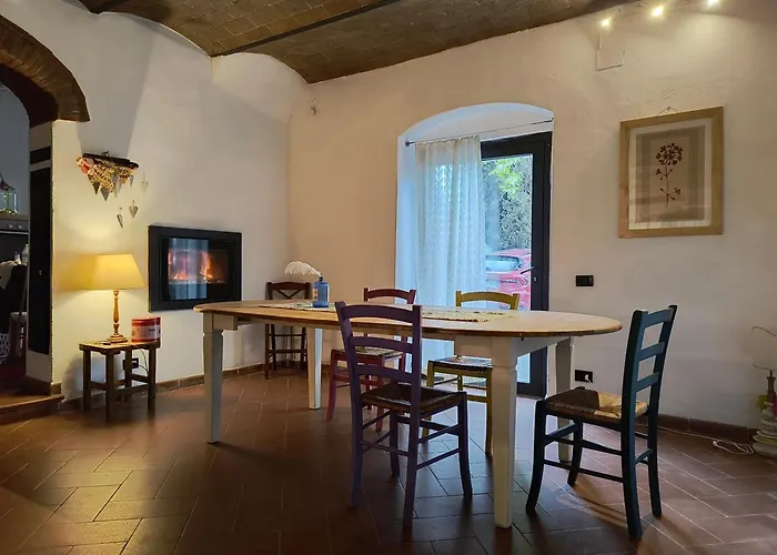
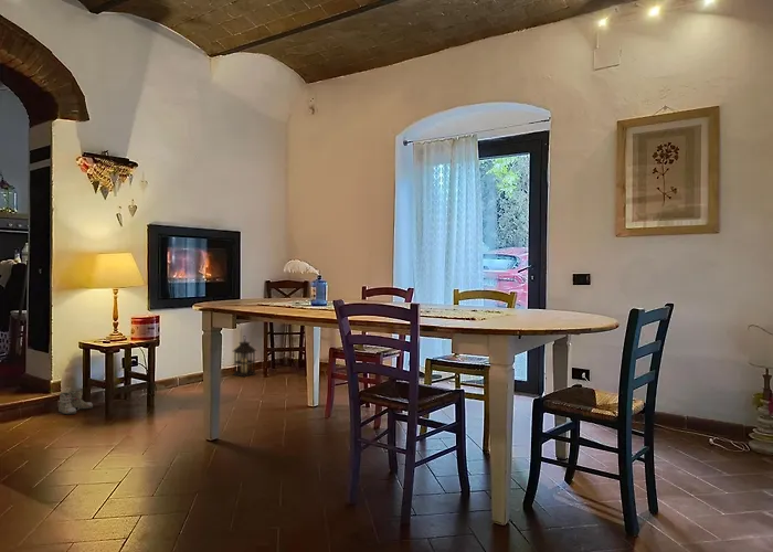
+ boots [56,390,94,415]
+ lantern [231,335,258,378]
